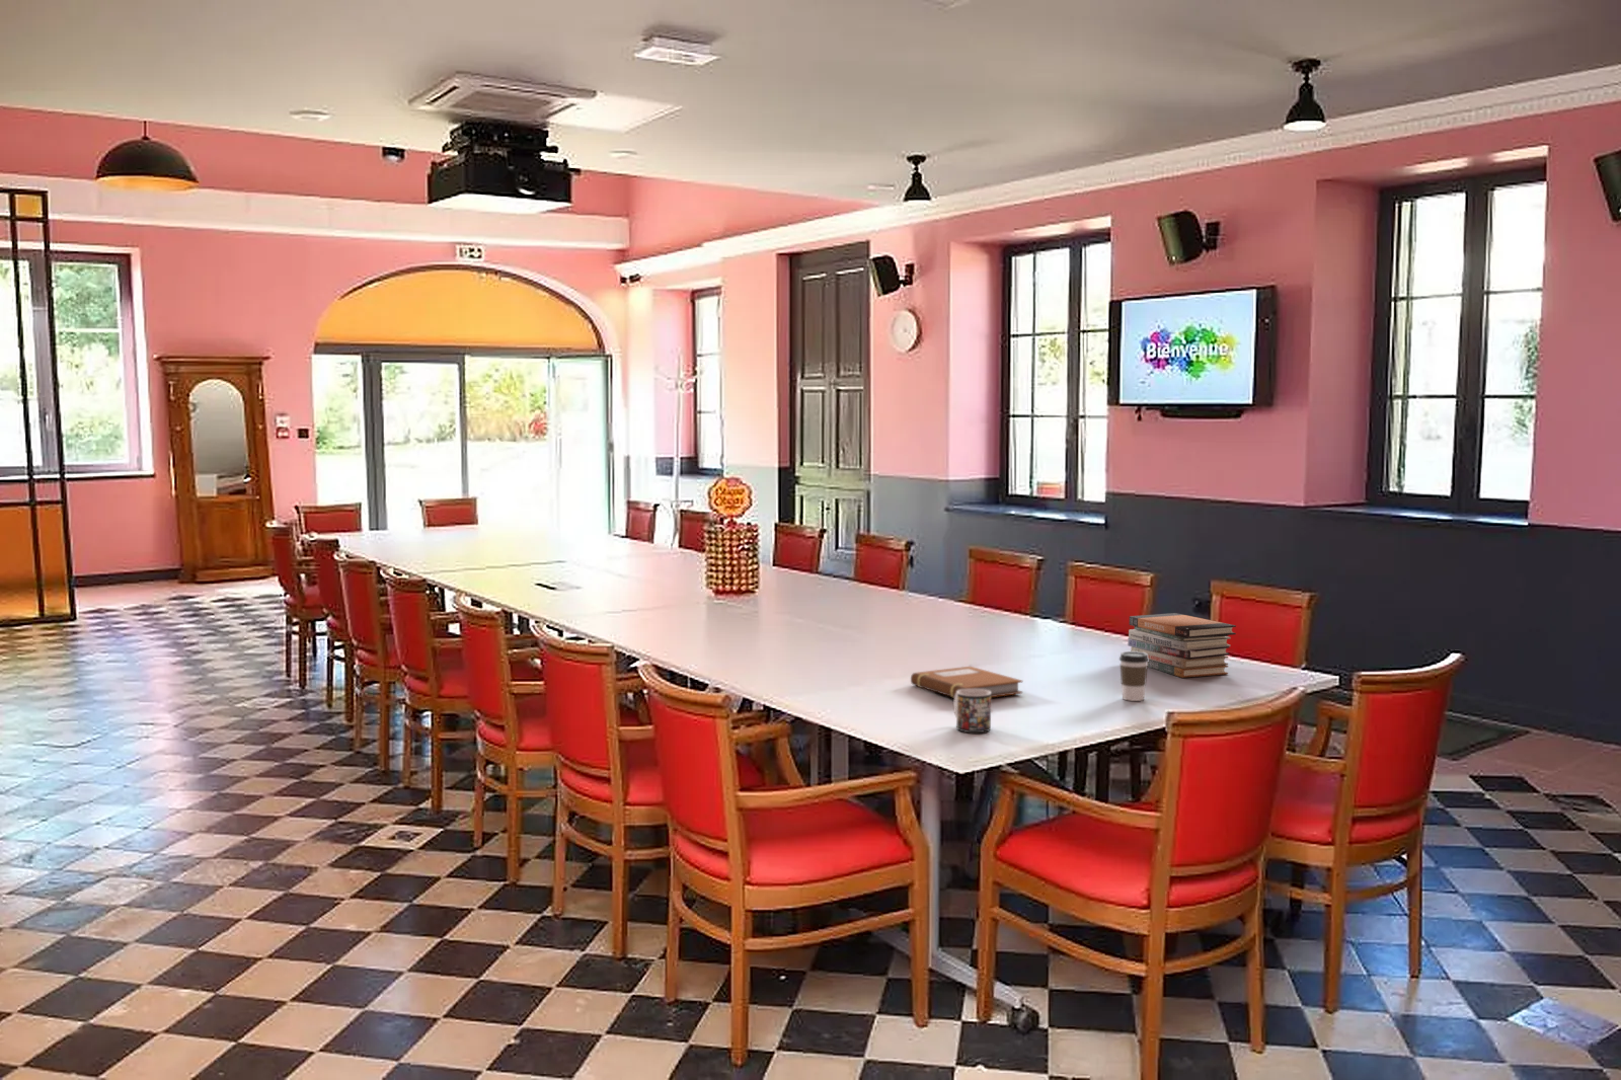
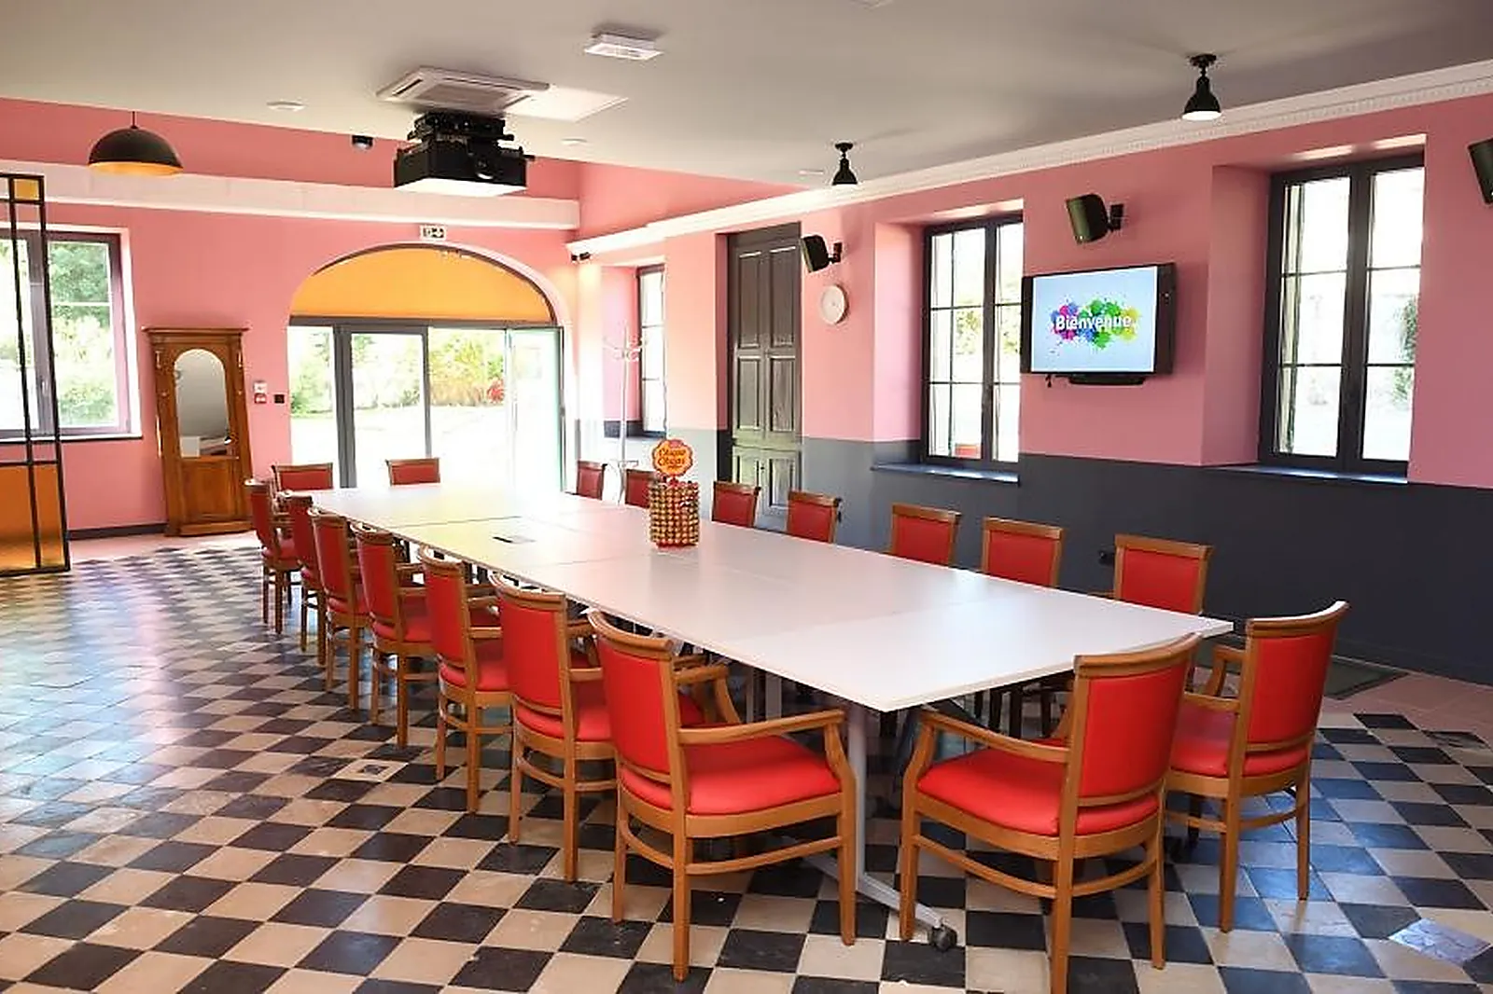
- coffee cup [1118,651,1149,702]
- mug [952,689,992,734]
- book stack [1127,612,1237,679]
- notebook [910,665,1023,699]
